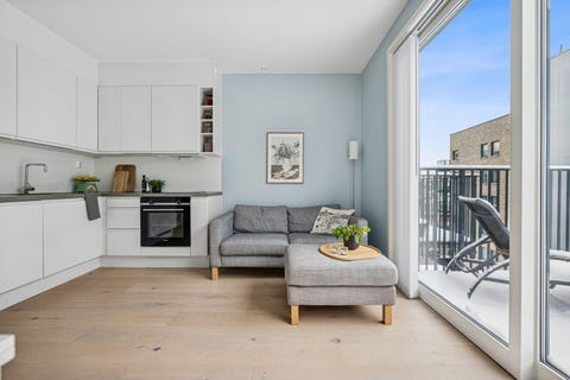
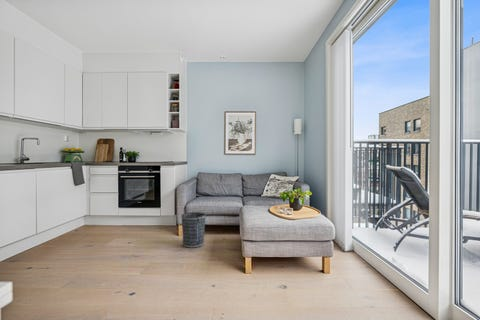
+ wastebasket [180,211,206,249]
